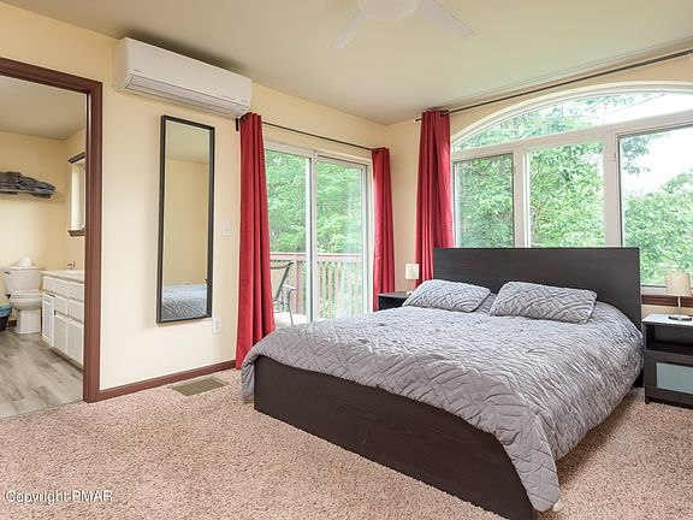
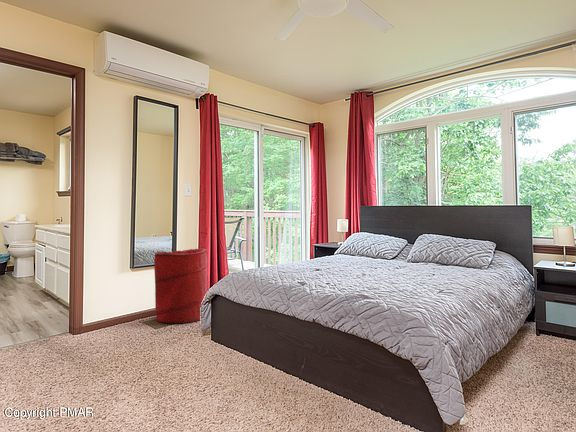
+ laundry hamper [153,248,208,324]
